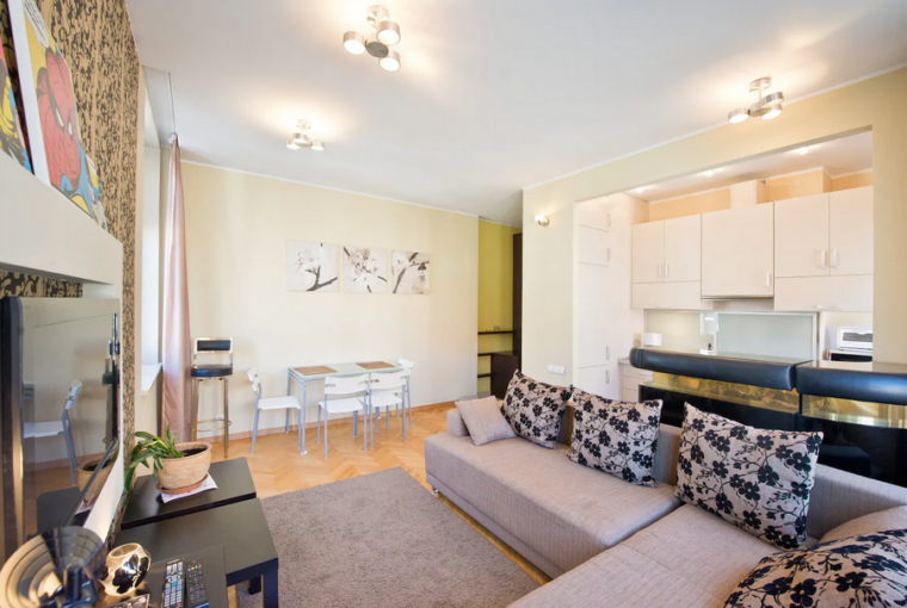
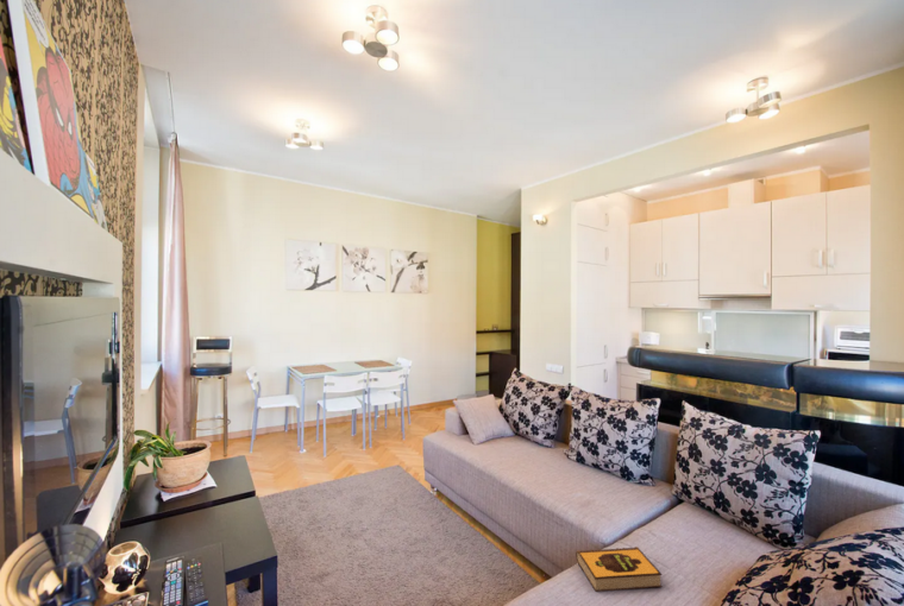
+ hardback book [575,545,664,593]
